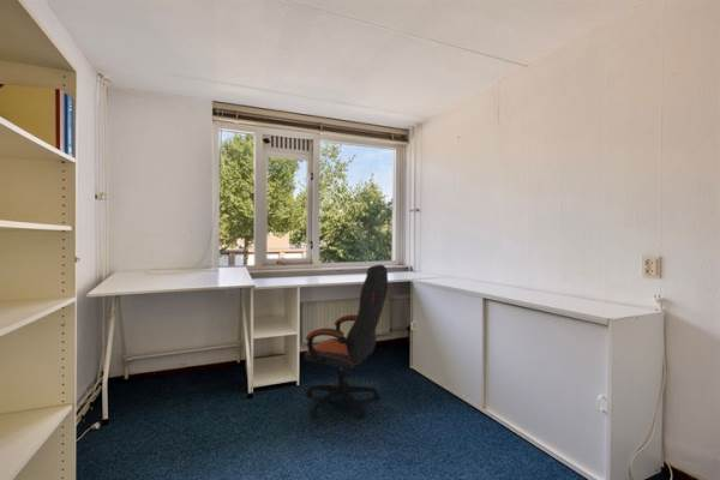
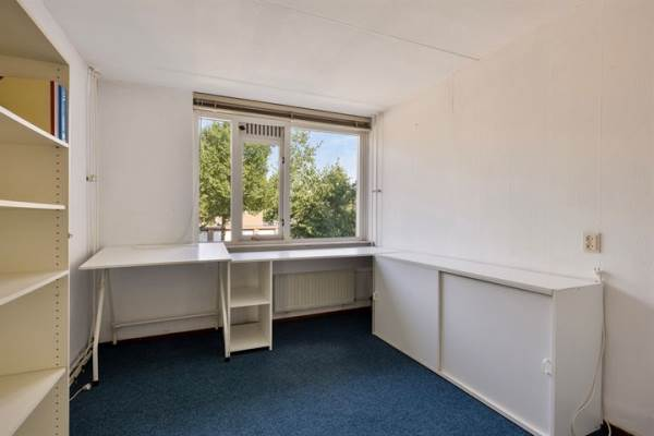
- office chair [304,264,389,419]
